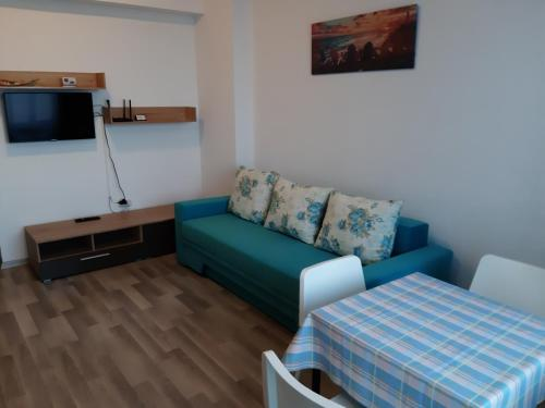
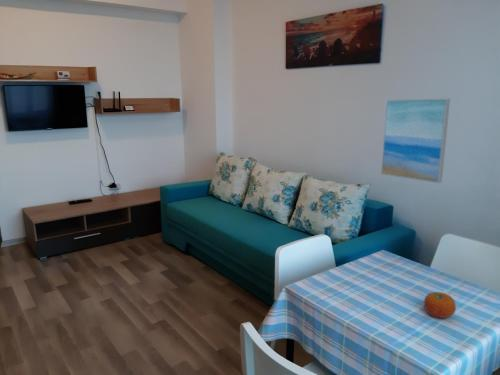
+ fruit [423,291,457,319]
+ wall art [380,98,451,184]
